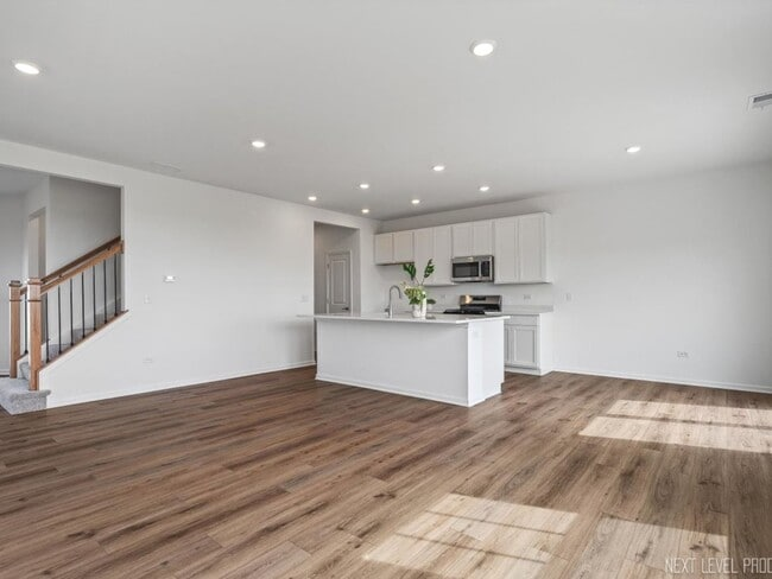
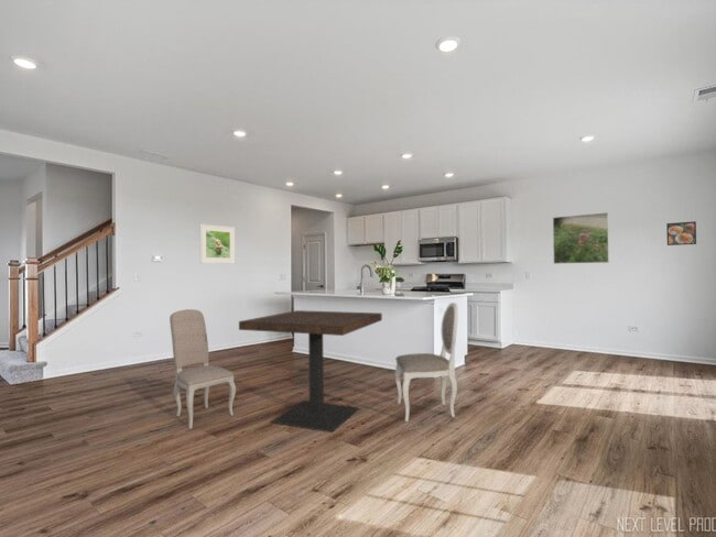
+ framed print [552,211,610,265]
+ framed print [665,220,697,246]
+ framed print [199,223,236,264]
+ dining chair [169,308,237,430]
+ dining chair [394,302,459,423]
+ dining table [238,309,383,434]
